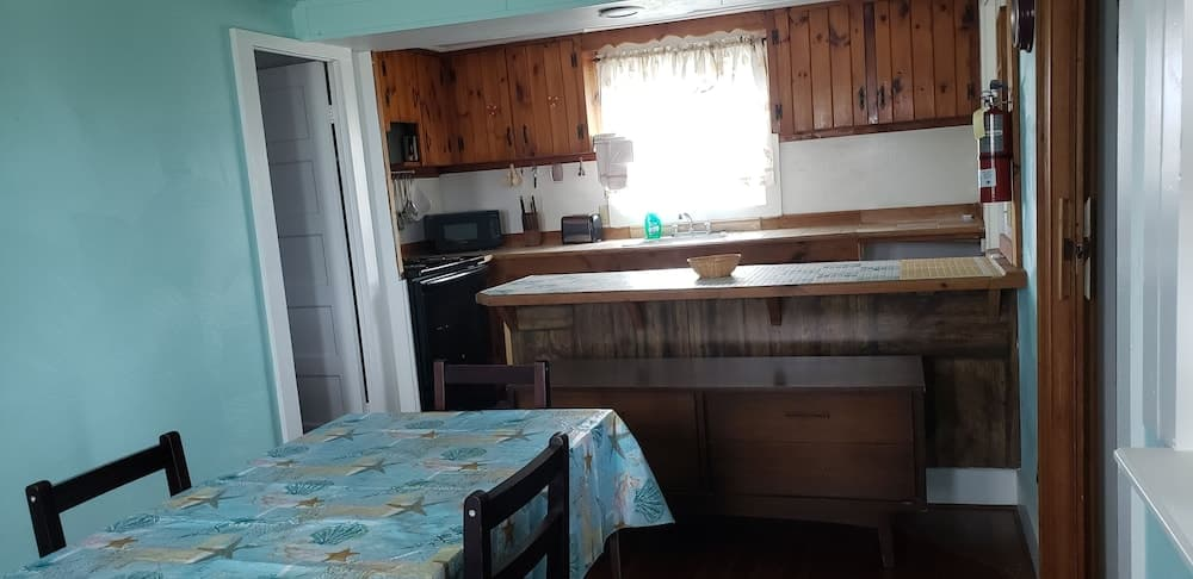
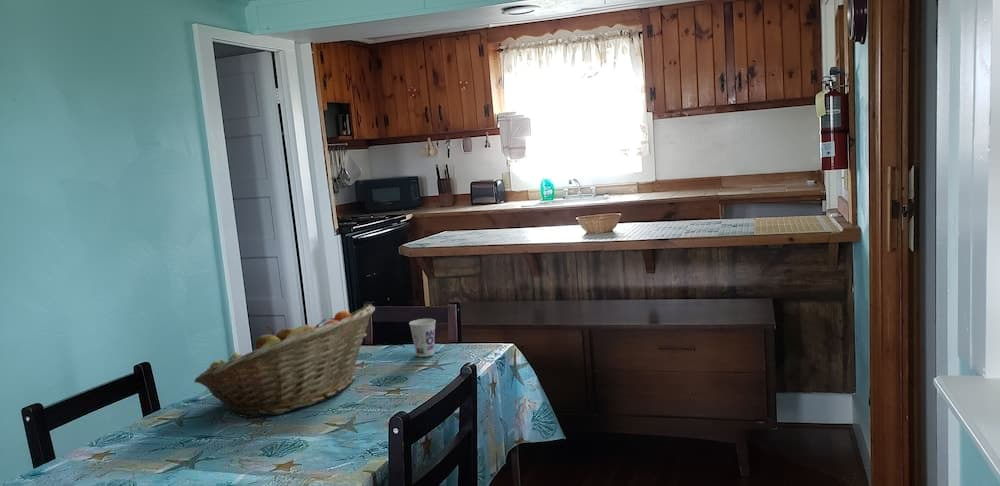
+ fruit basket [193,304,376,420]
+ cup [408,318,437,358]
